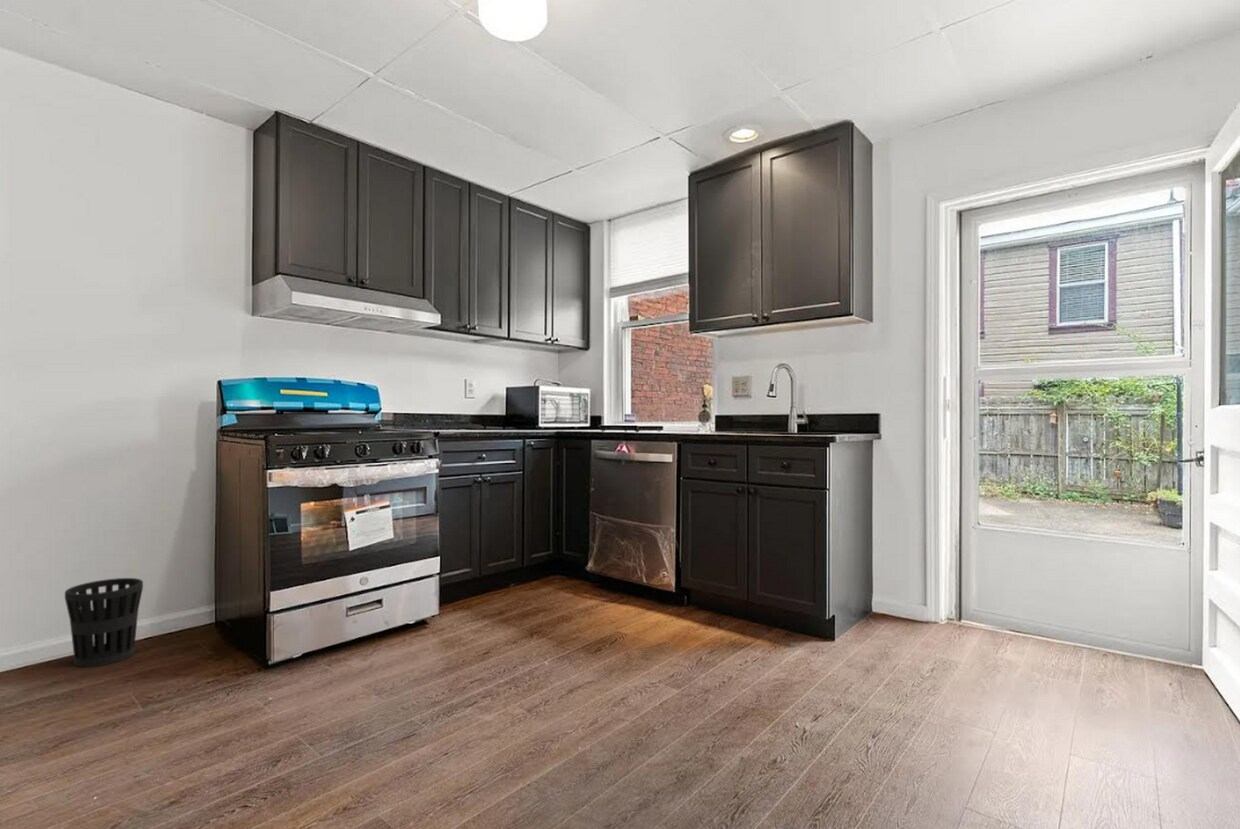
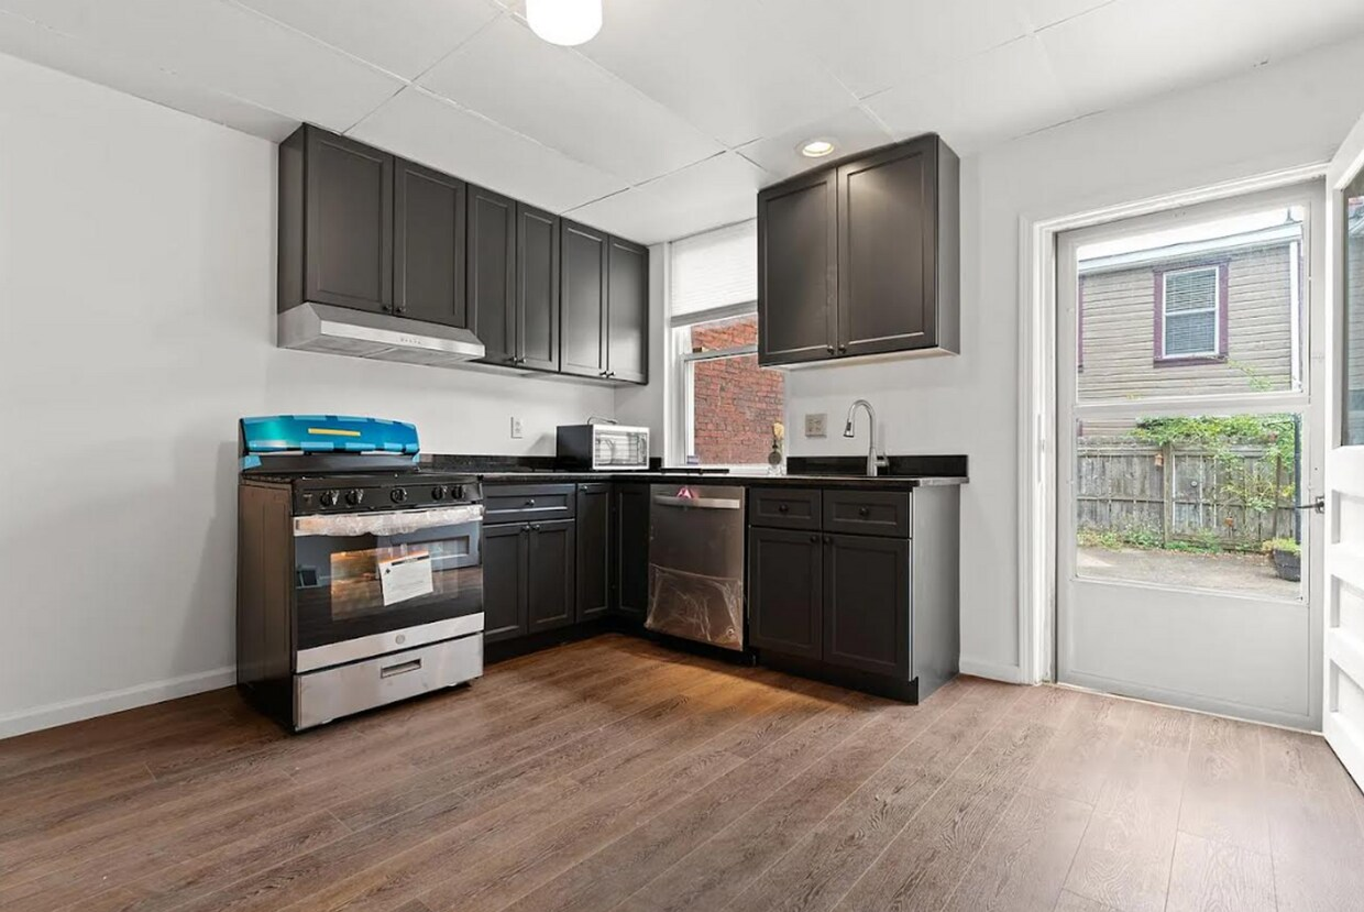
- wastebasket [64,577,144,668]
